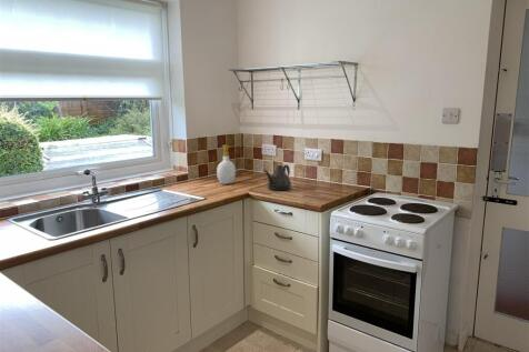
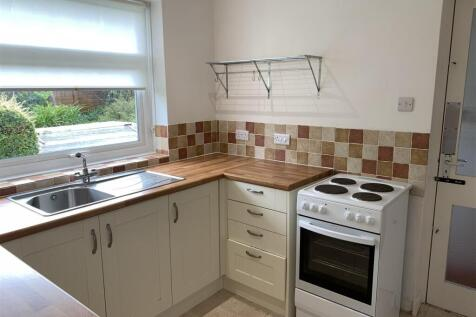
- soap bottle [216,144,237,185]
- teapot [262,163,292,192]
